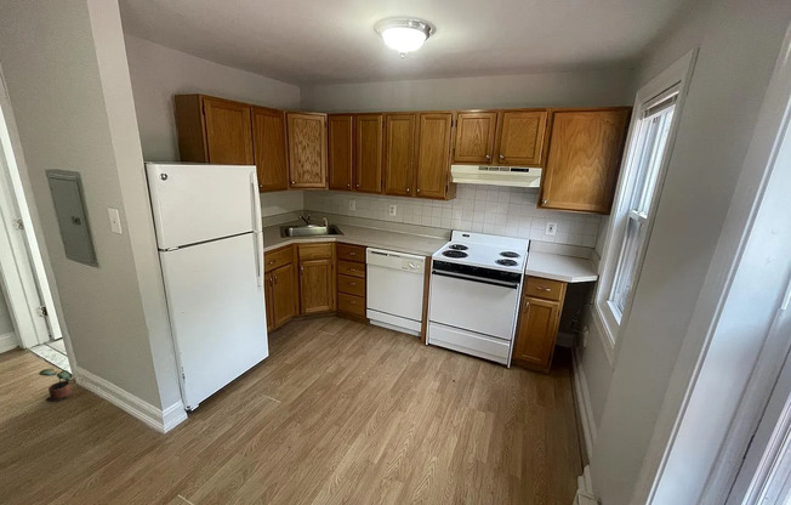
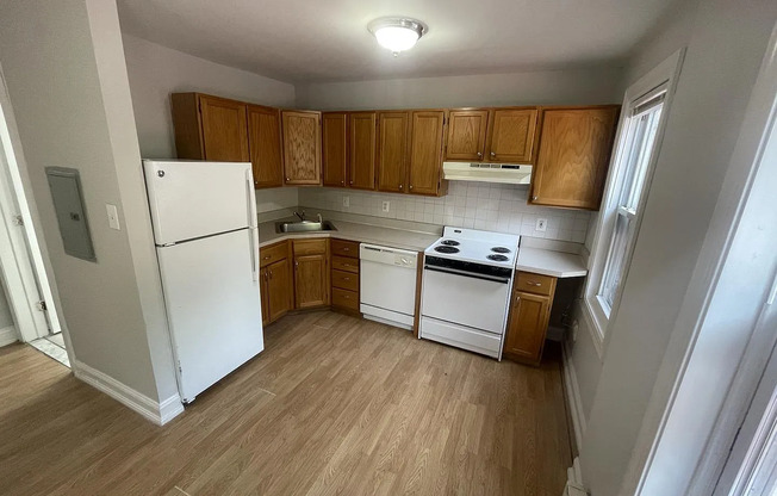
- potted plant [38,368,74,403]
